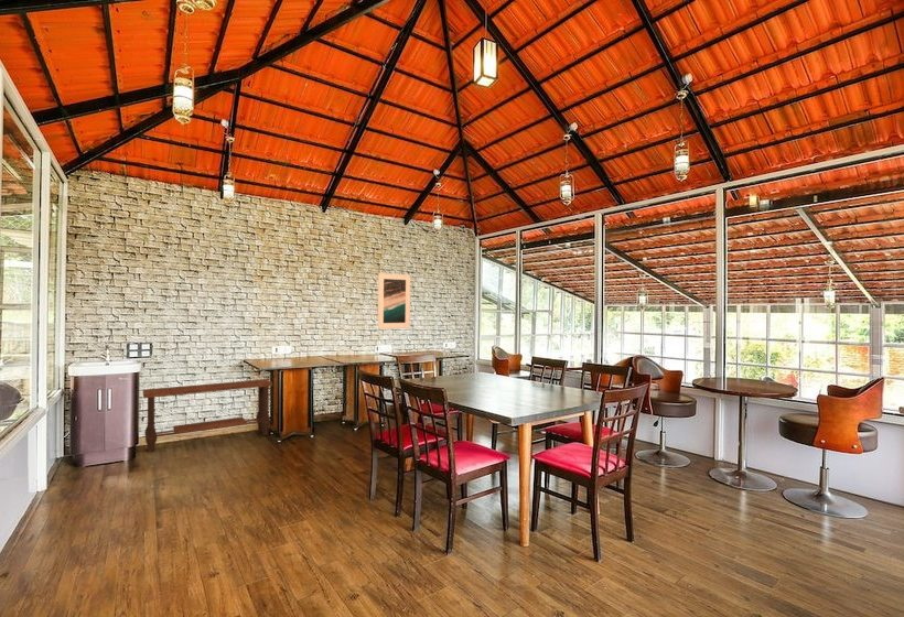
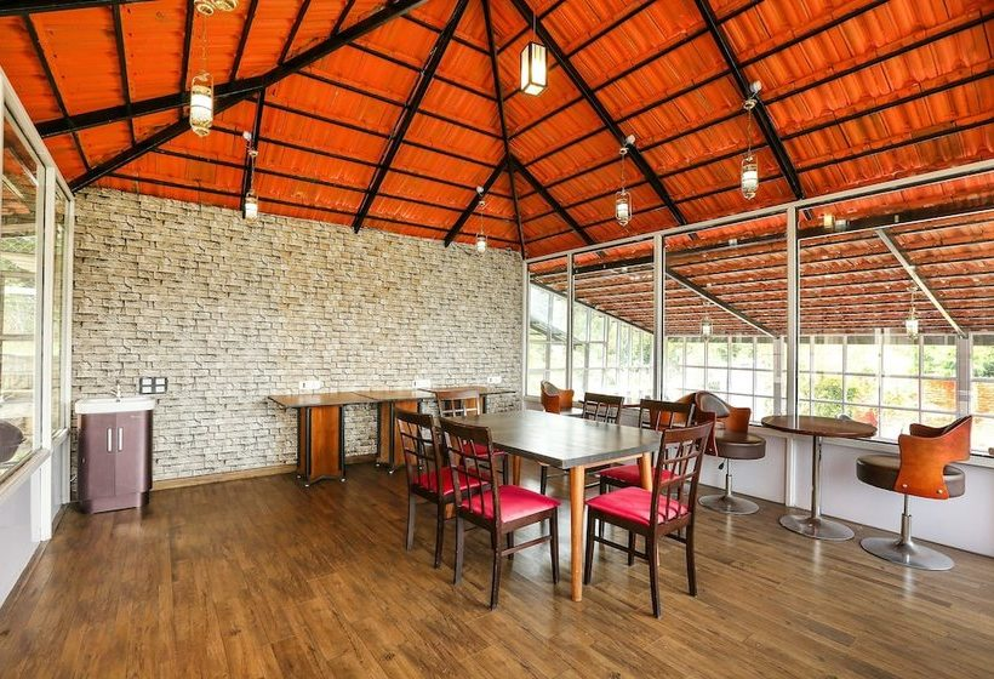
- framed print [377,272,411,329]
- console table [142,378,273,454]
